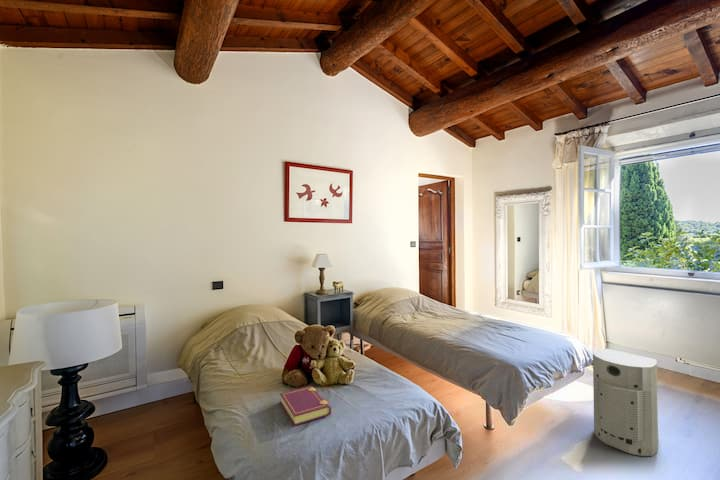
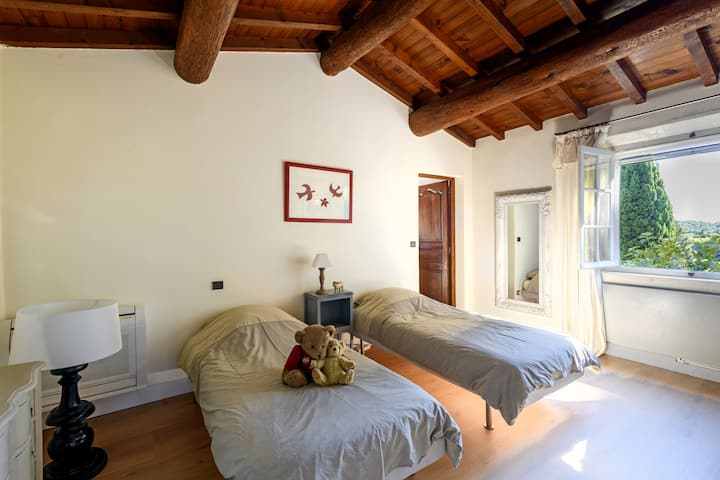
- book [279,385,332,427]
- fan [592,348,659,457]
